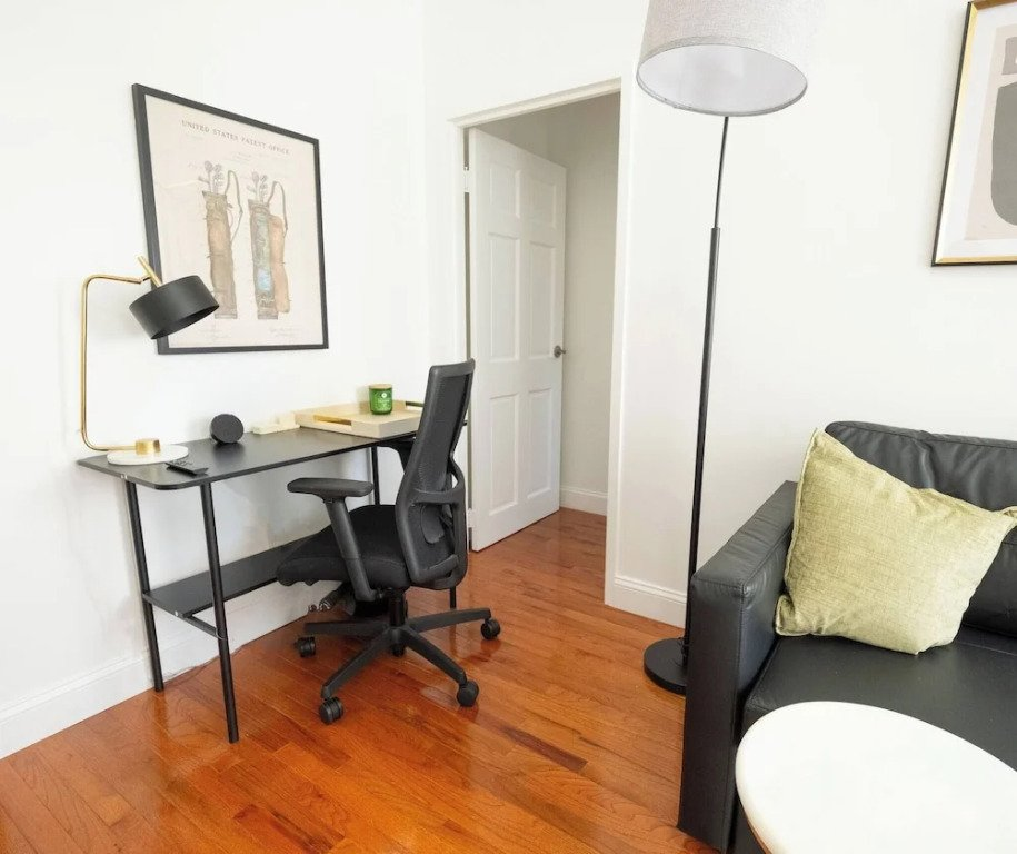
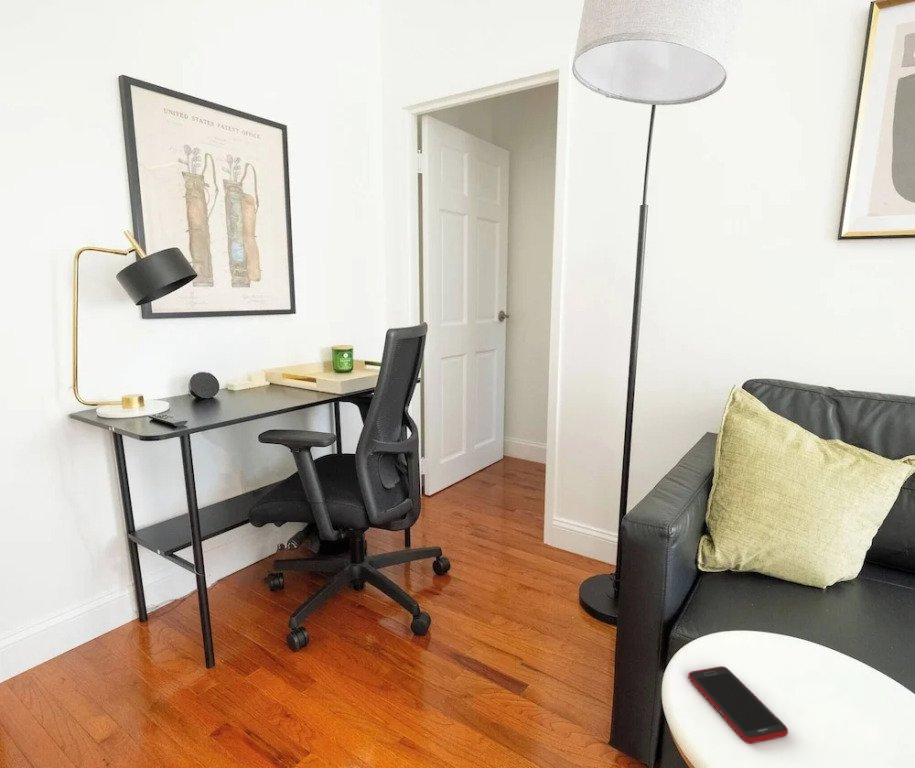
+ cell phone [687,665,789,744]
